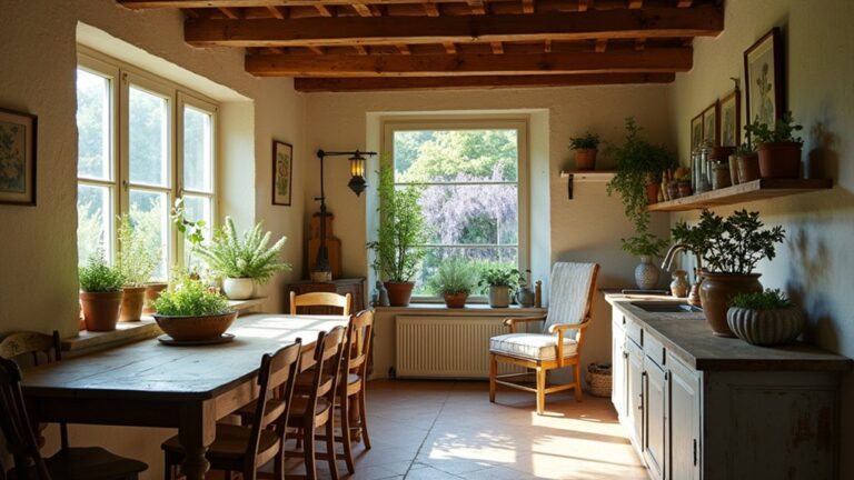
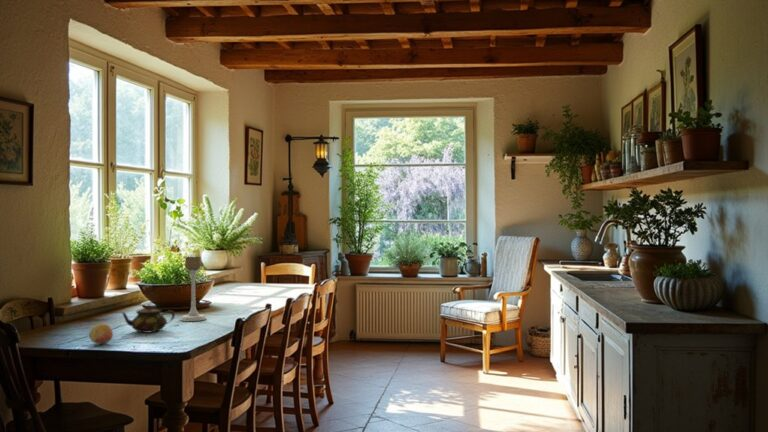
+ fruit [88,322,114,345]
+ candle holder [179,256,208,322]
+ teapot [121,304,176,334]
